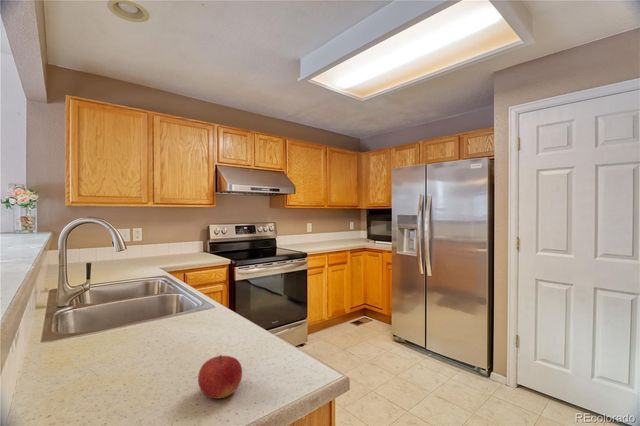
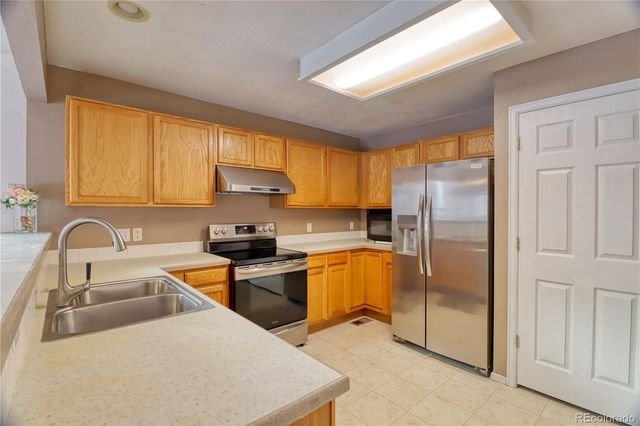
- fruit [197,354,243,400]
